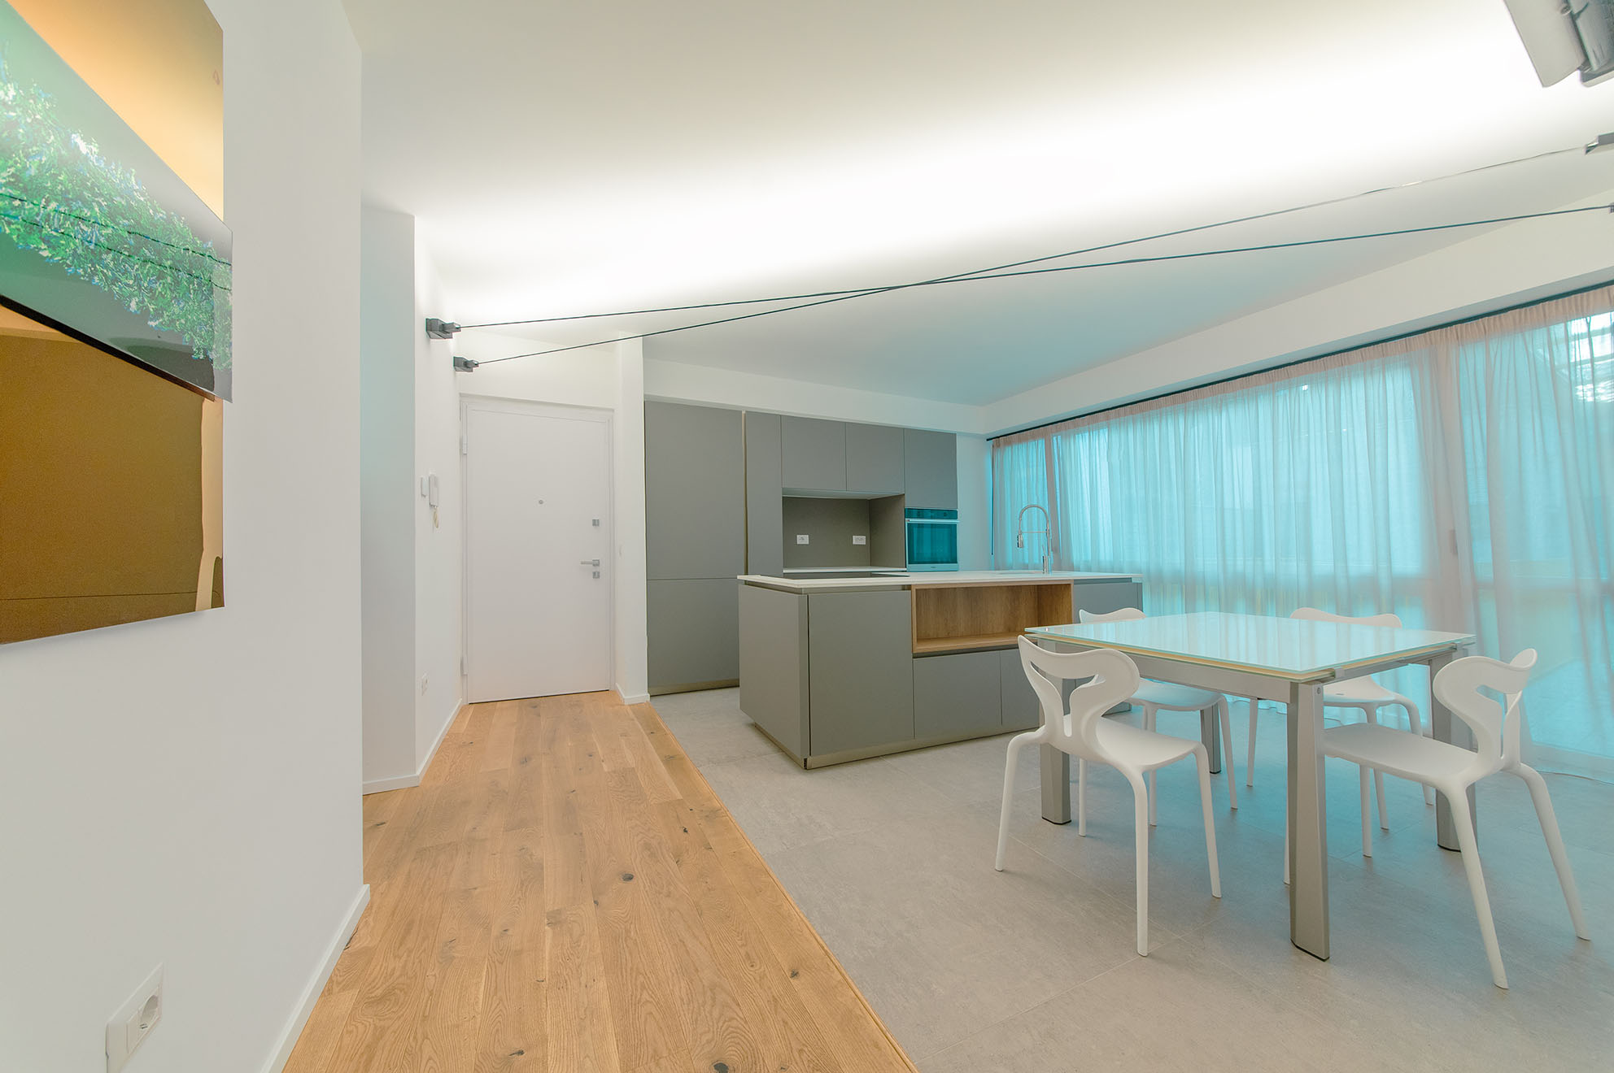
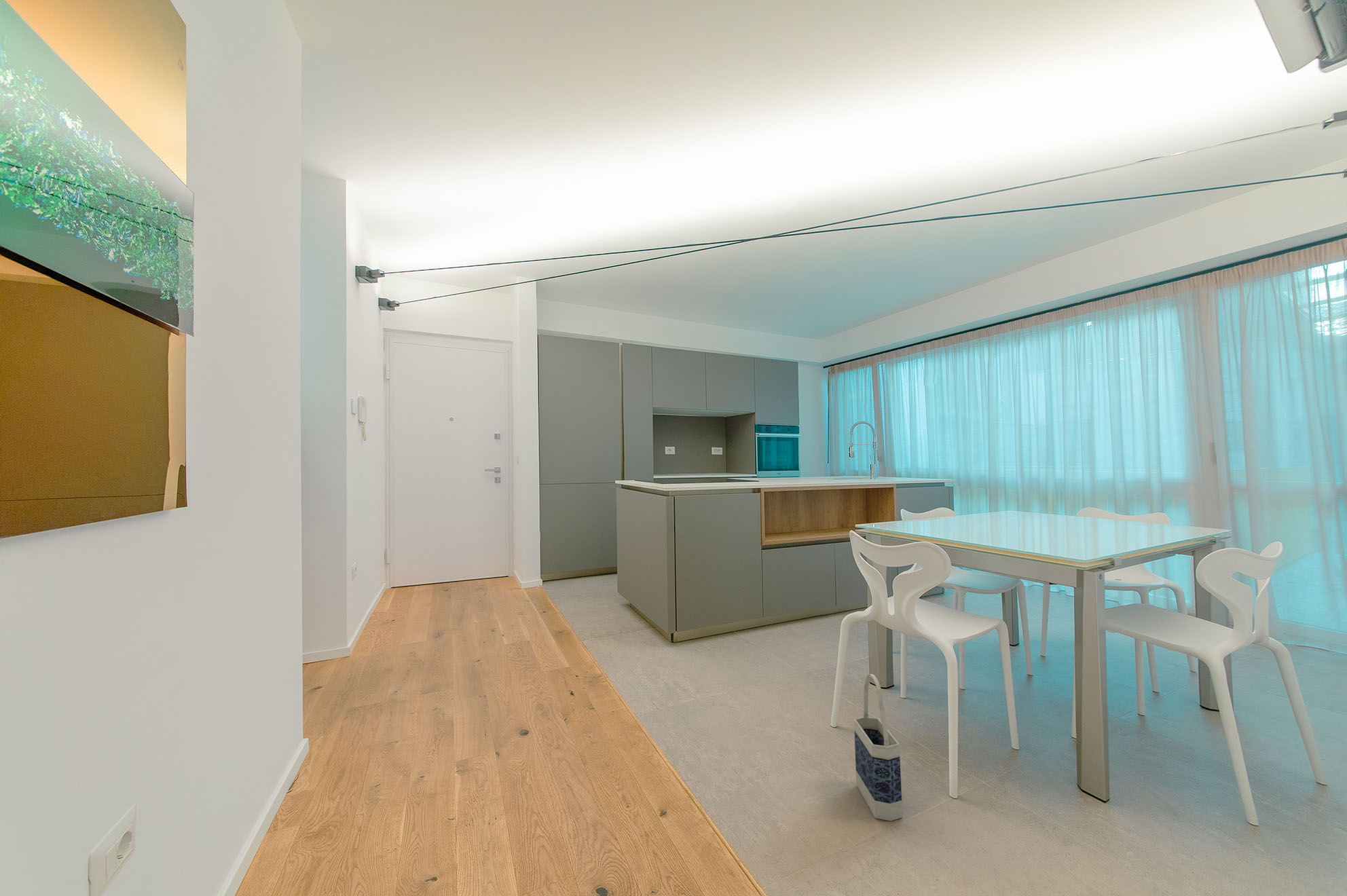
+ bag [853,673,903,821]
